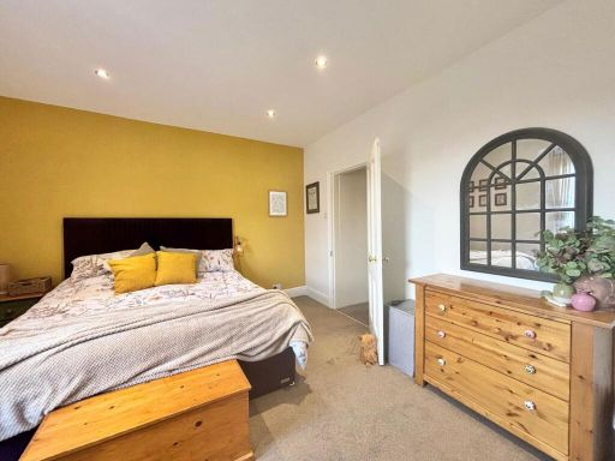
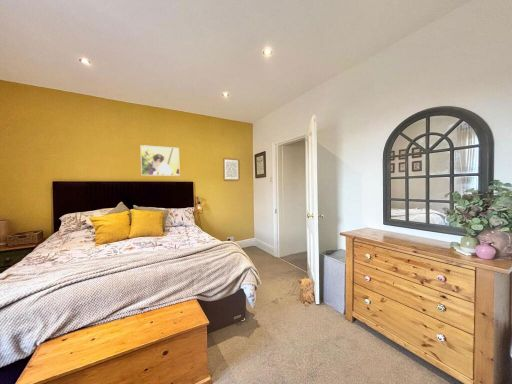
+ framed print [140,144,181,177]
